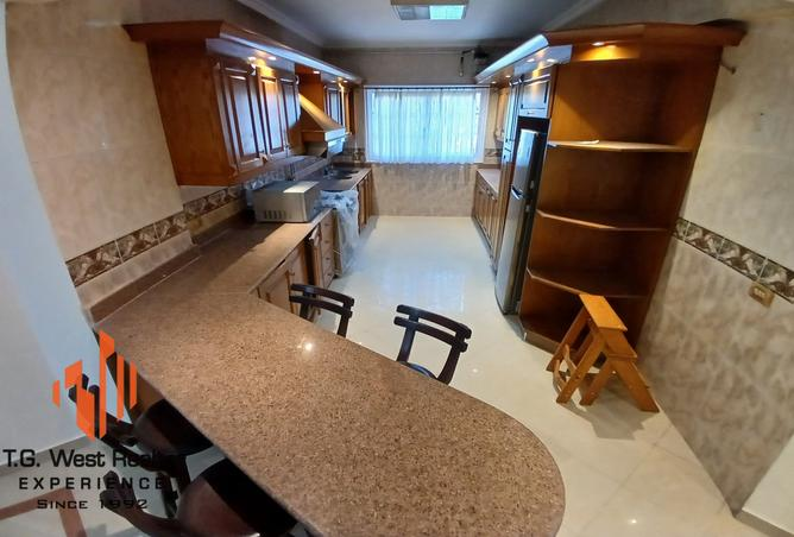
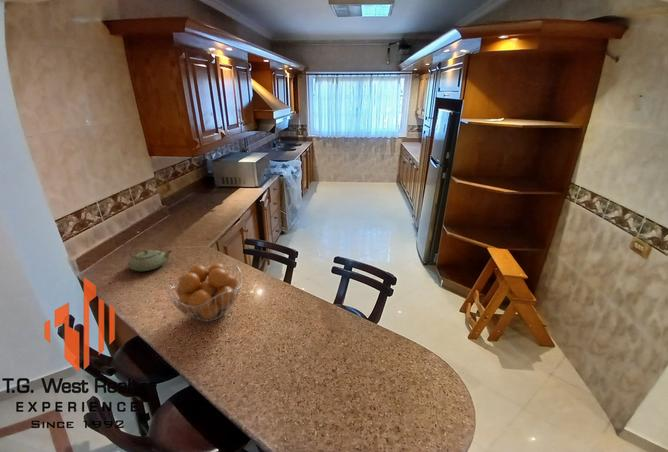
+ teapot [126,240,173,272]
+ fruit basket [166,262,243,323]
